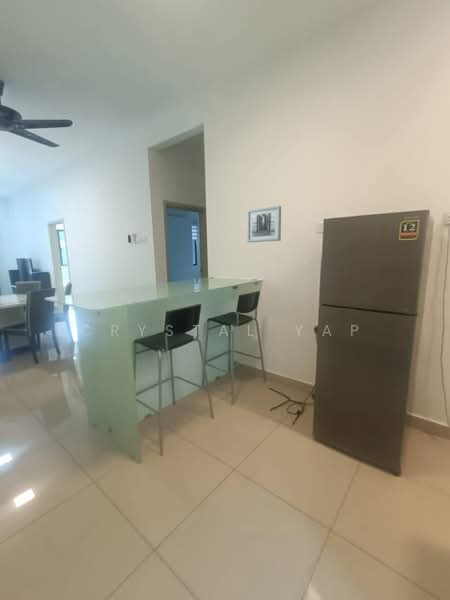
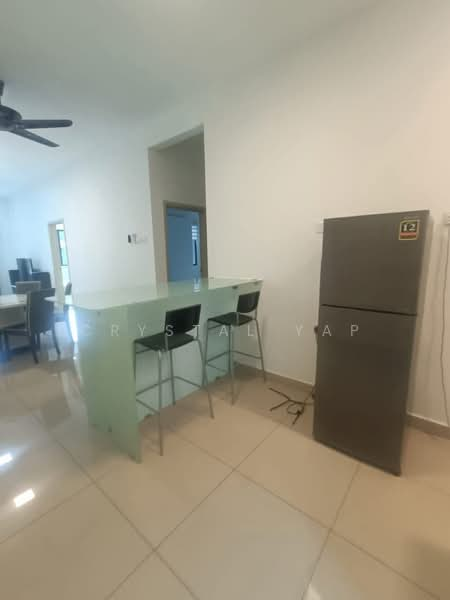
- wall art [246,205,282,243]
